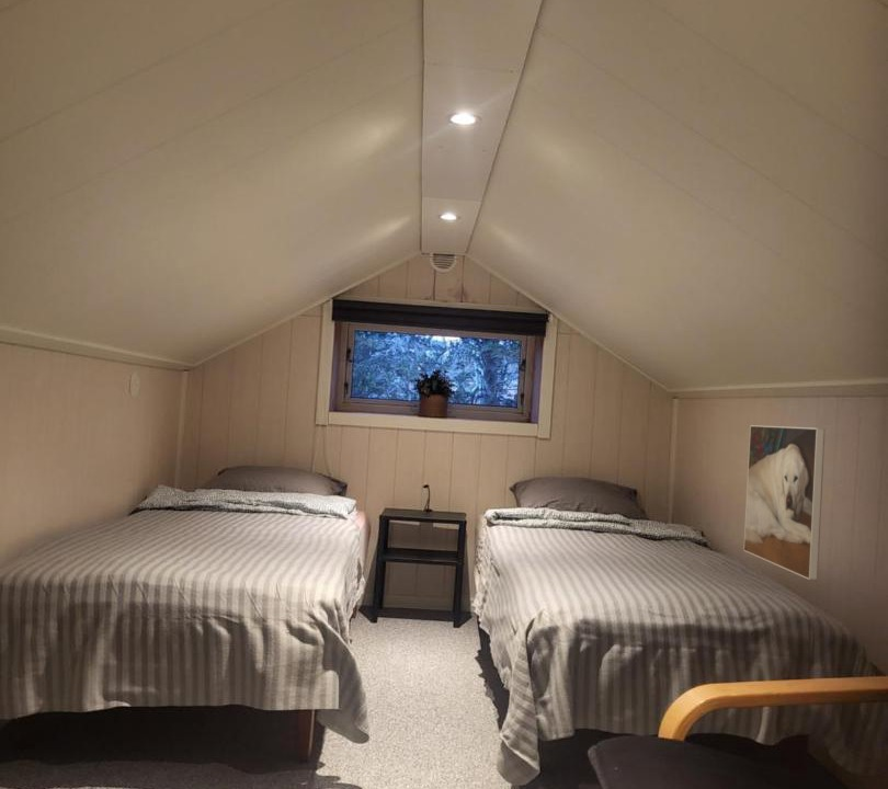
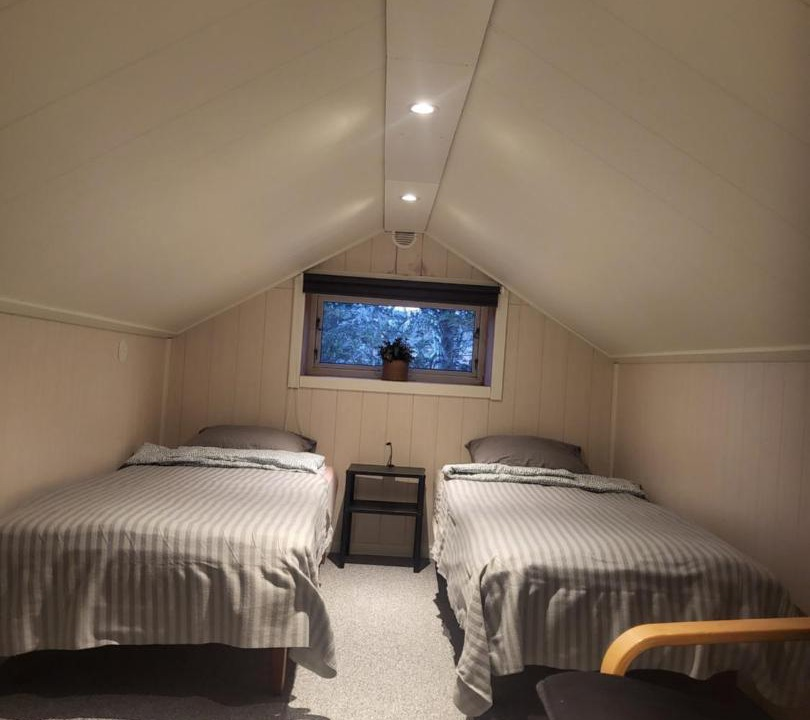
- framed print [742,424,827,582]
